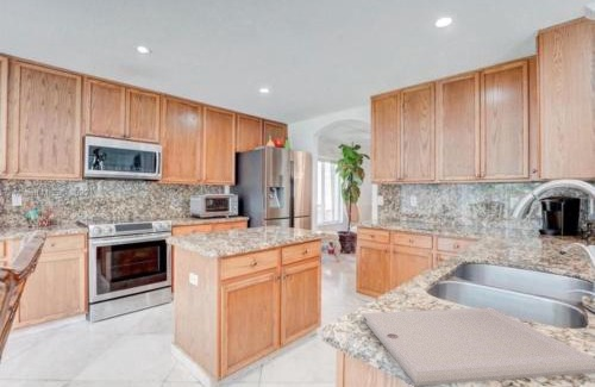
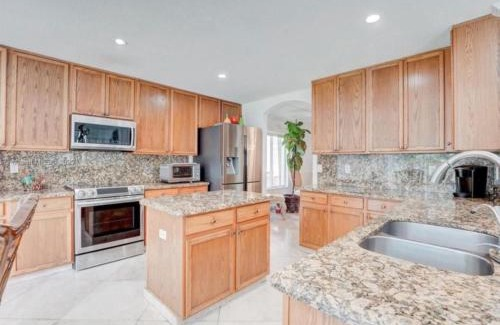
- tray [361,307,595,387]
